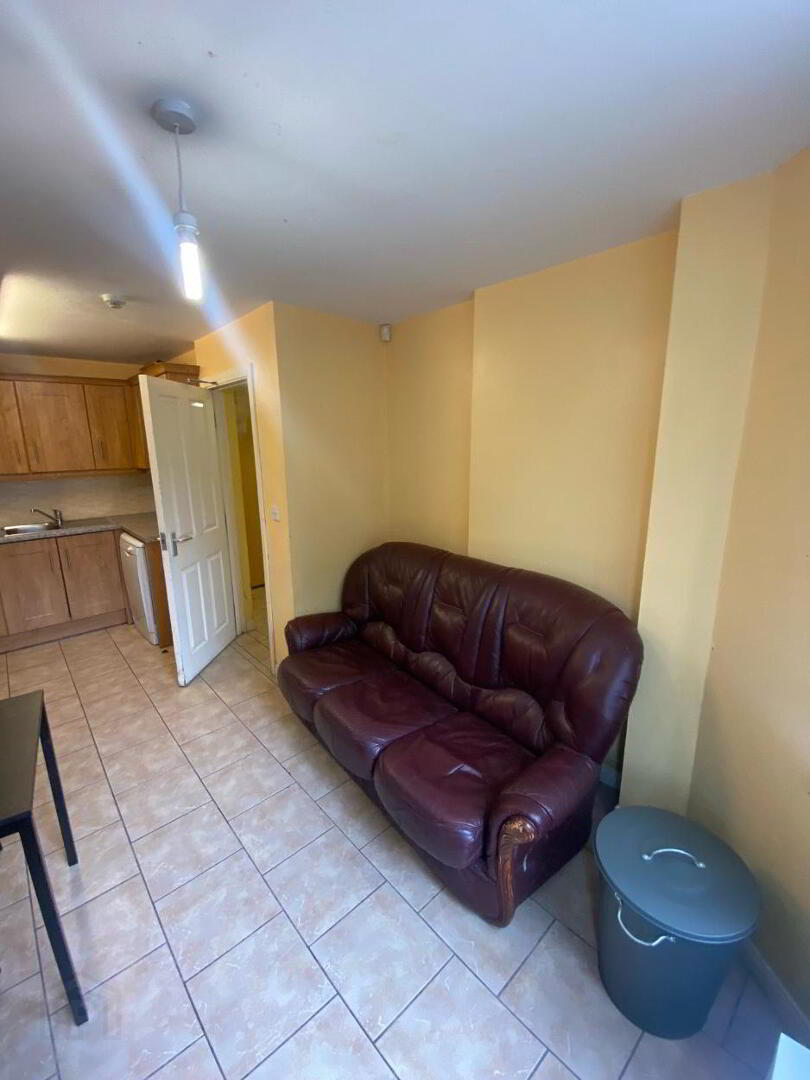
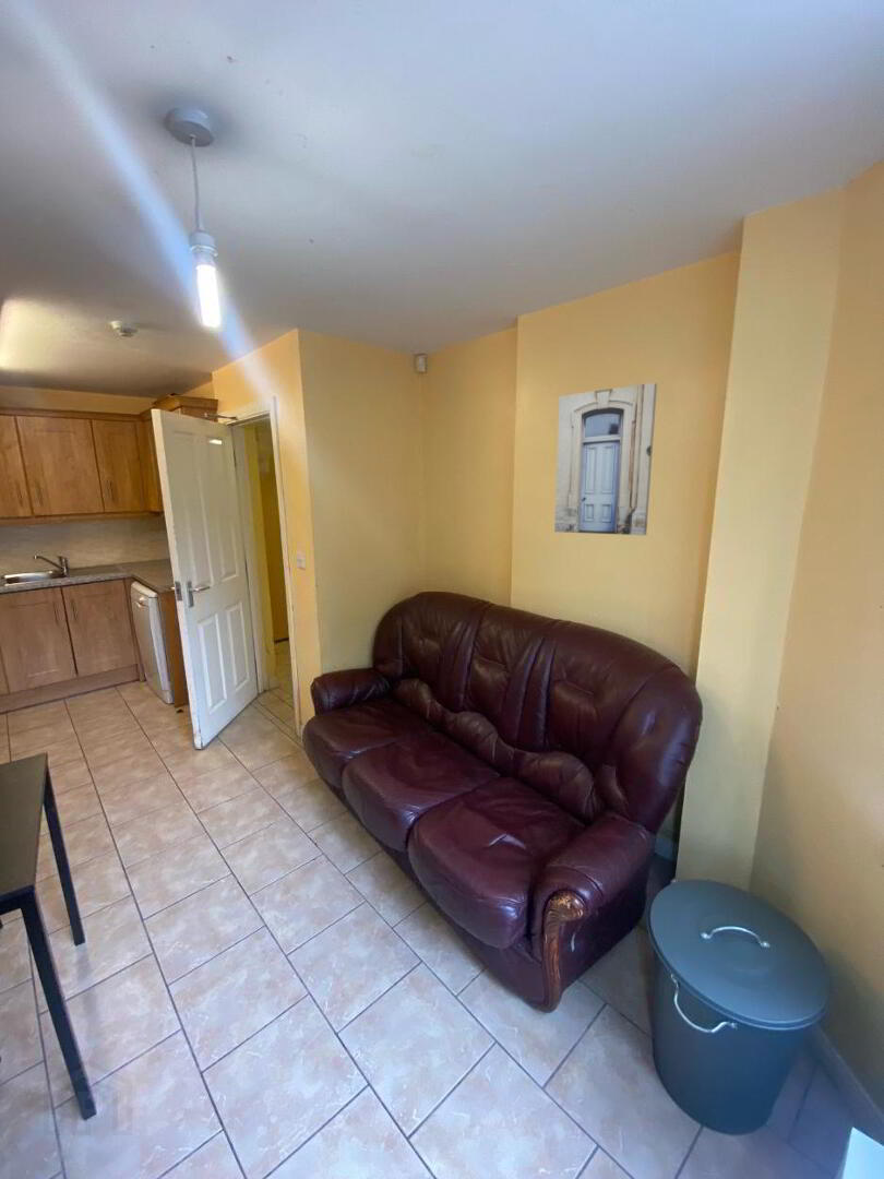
+ wall art [553,382,658,536]
